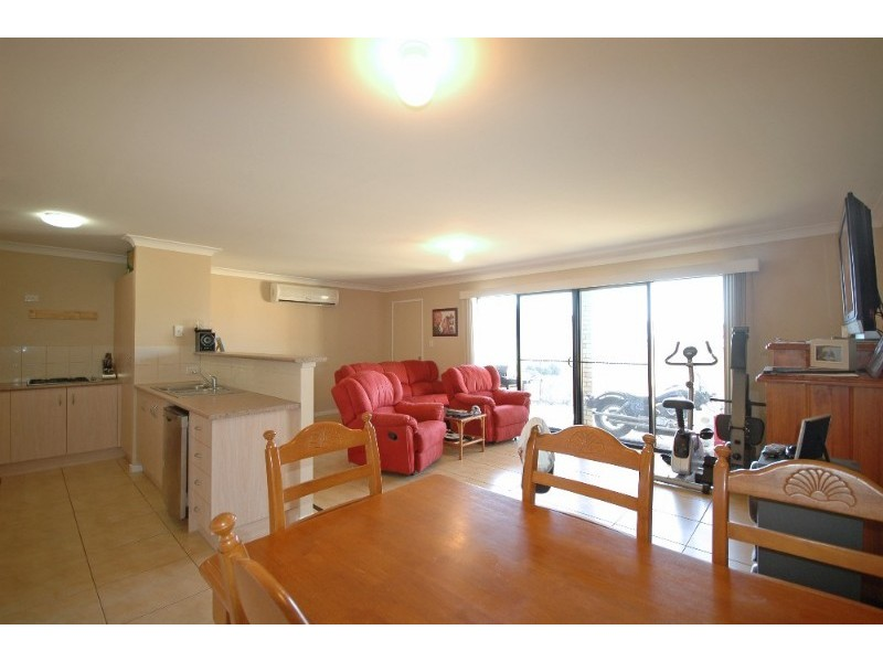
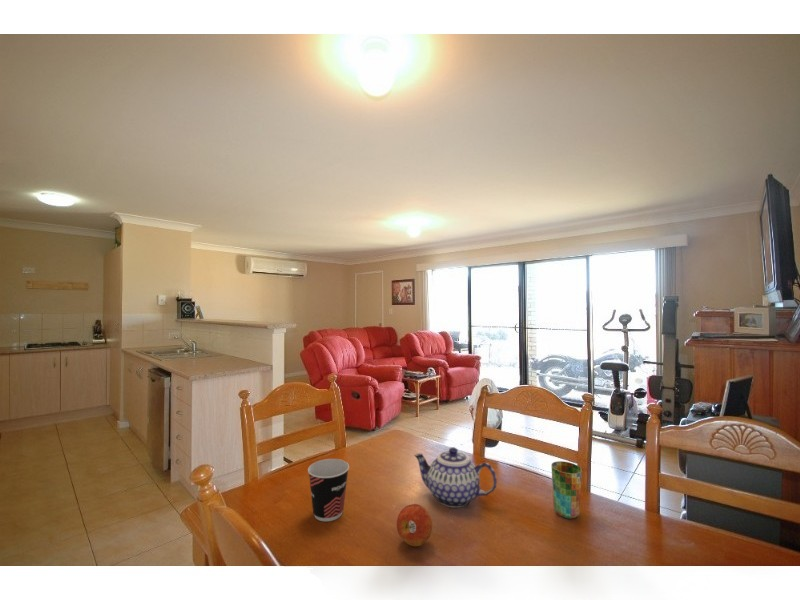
+ teapot [413,446,498,509]
+ cup [307,458,350,522]
+ fruit [396,503,433,547]
+ cup [550,460,583,520]
